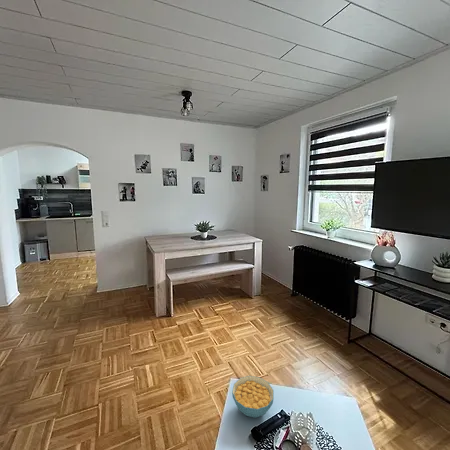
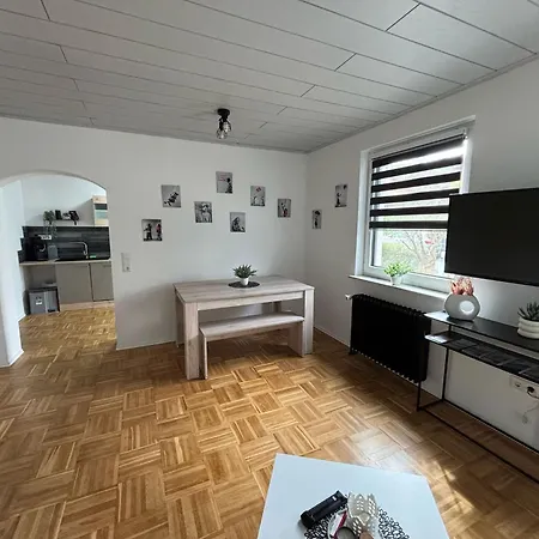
- cereal bowl [231,375,275,419]
